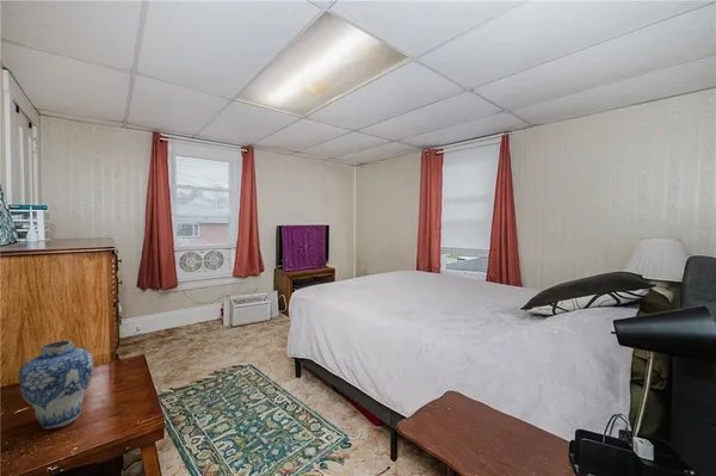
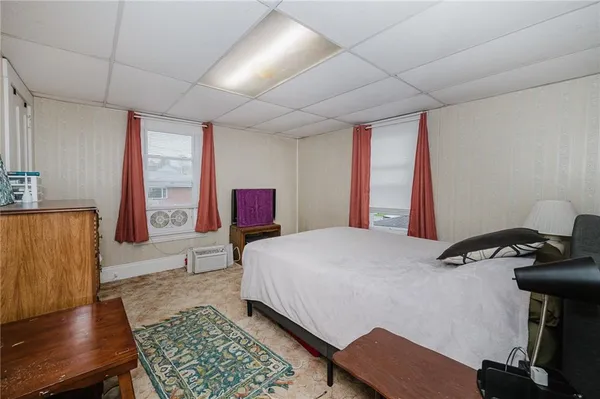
- vase [18,340,94,431]
